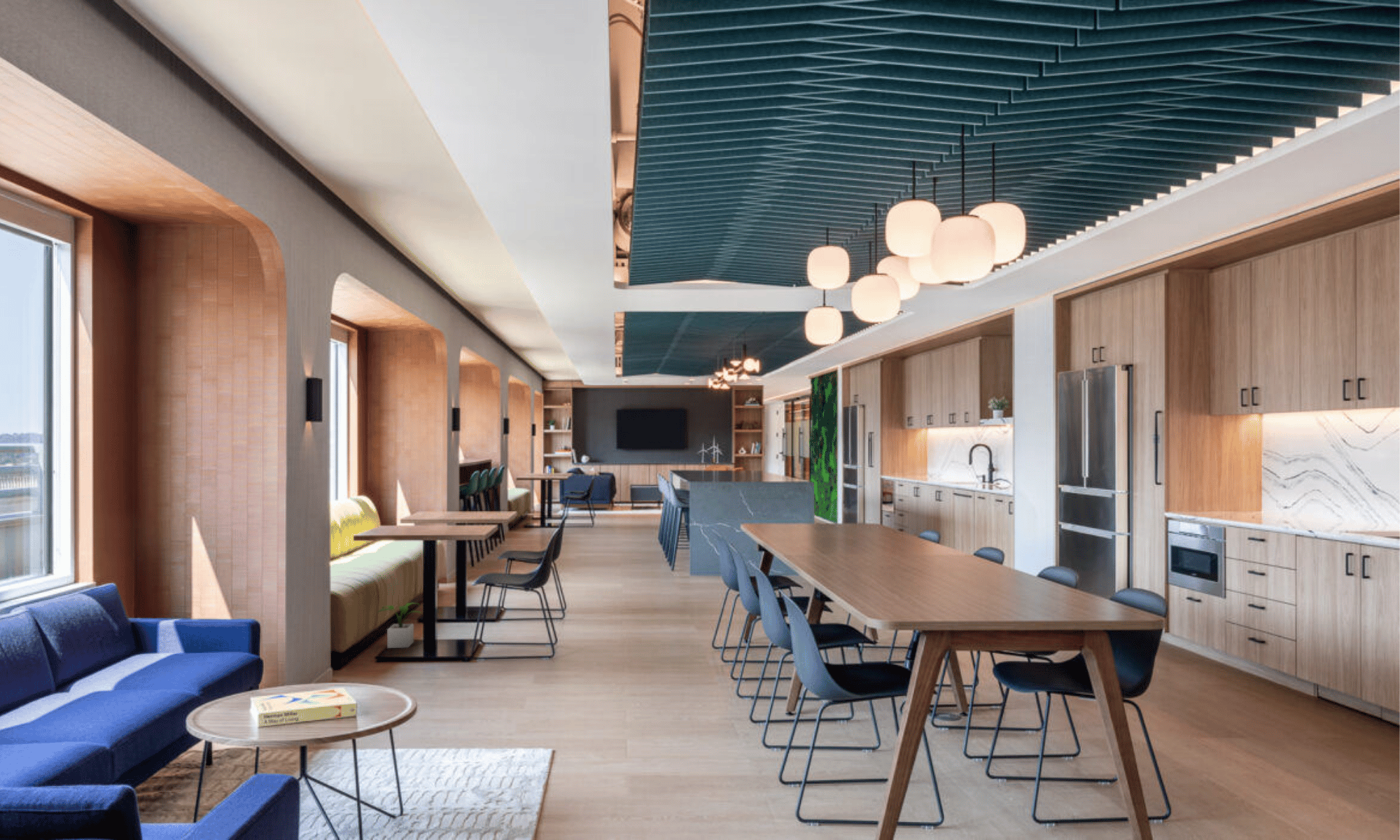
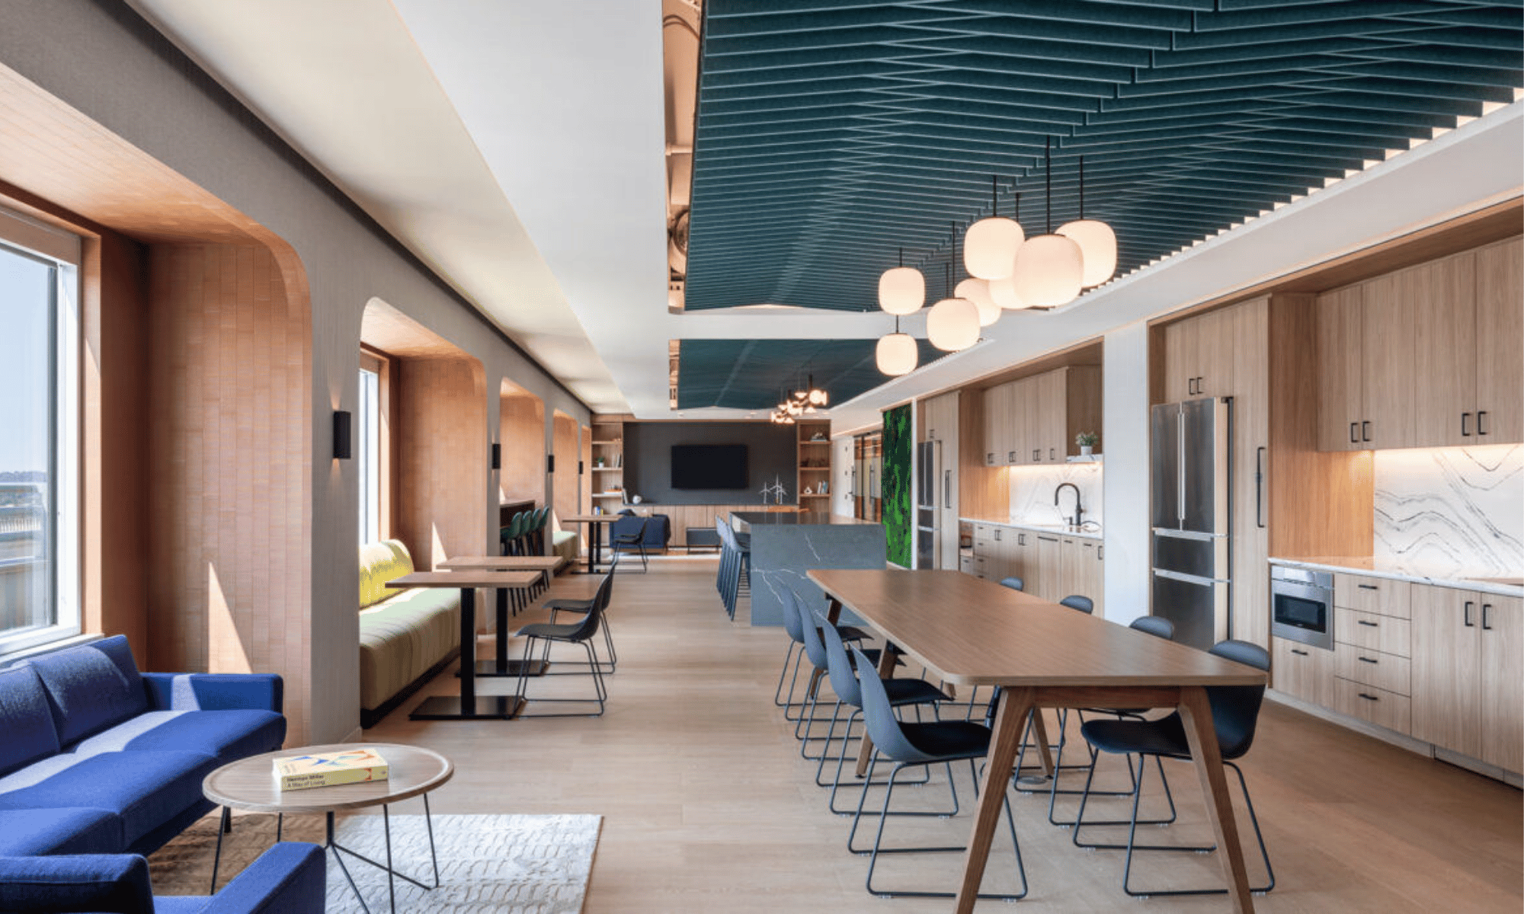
- potted plant [376,602,423,649]
